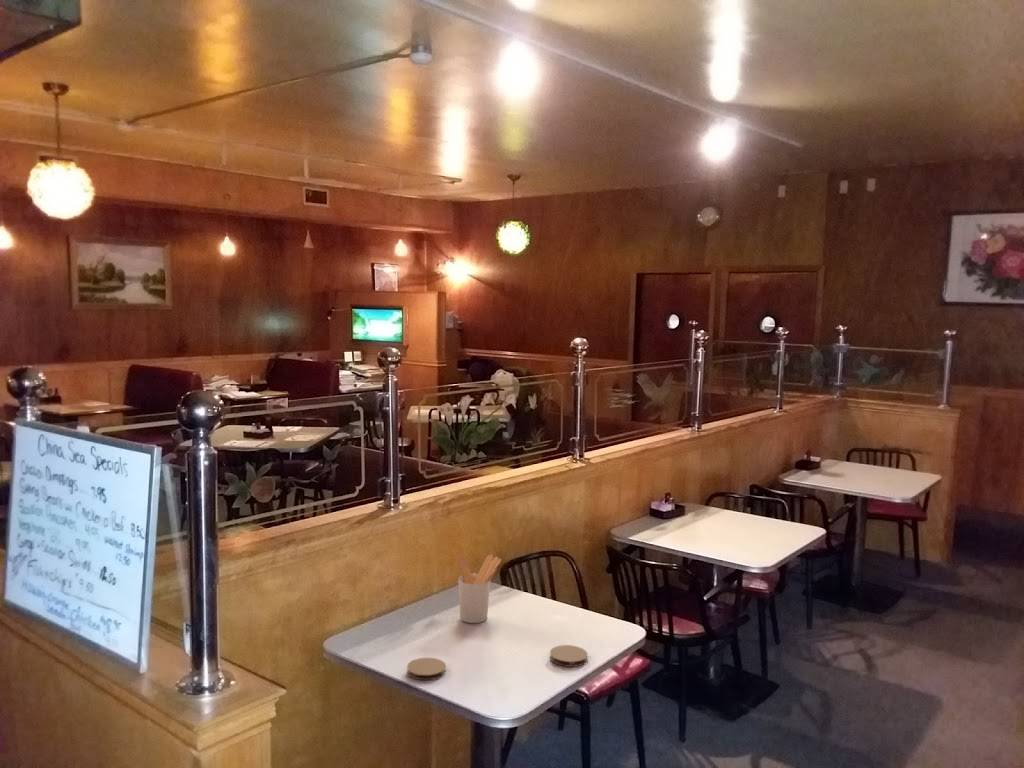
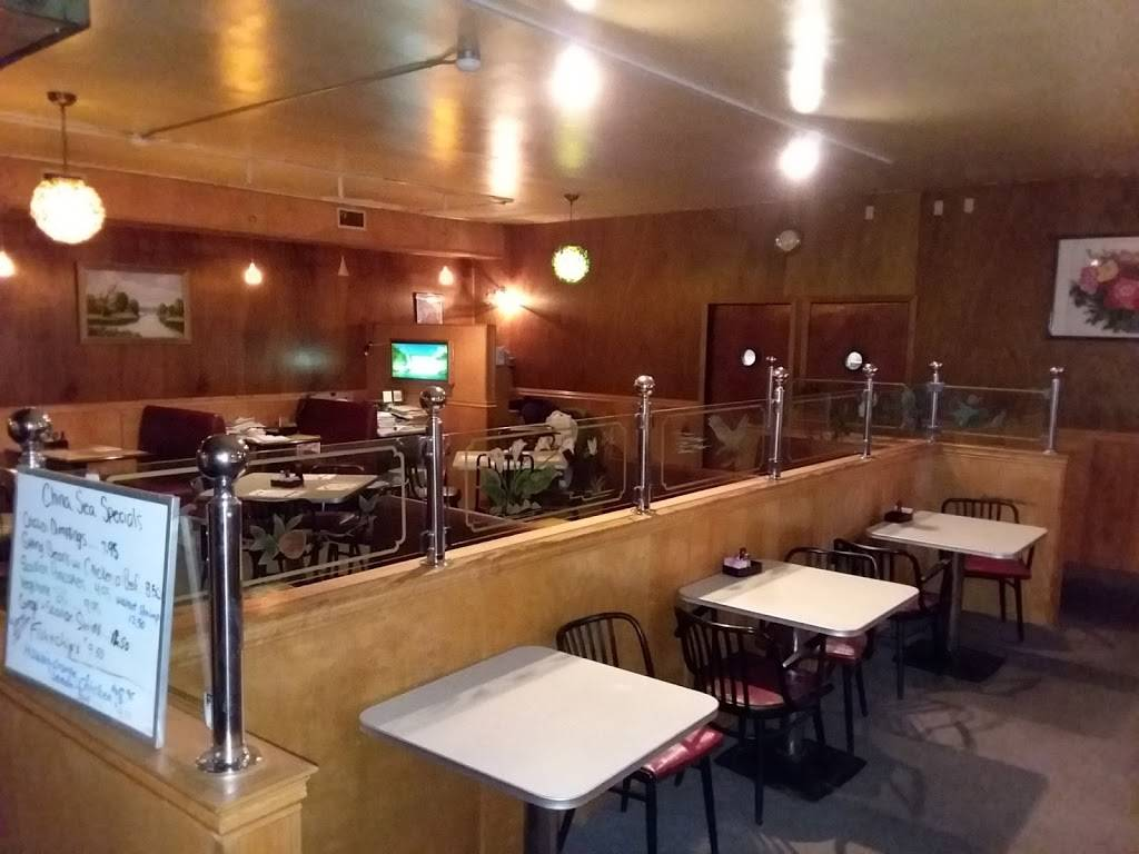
- coaster [549,644,589,668]
- coaster [406,656,447,681]
- utensil holder [457,553,502,624]
